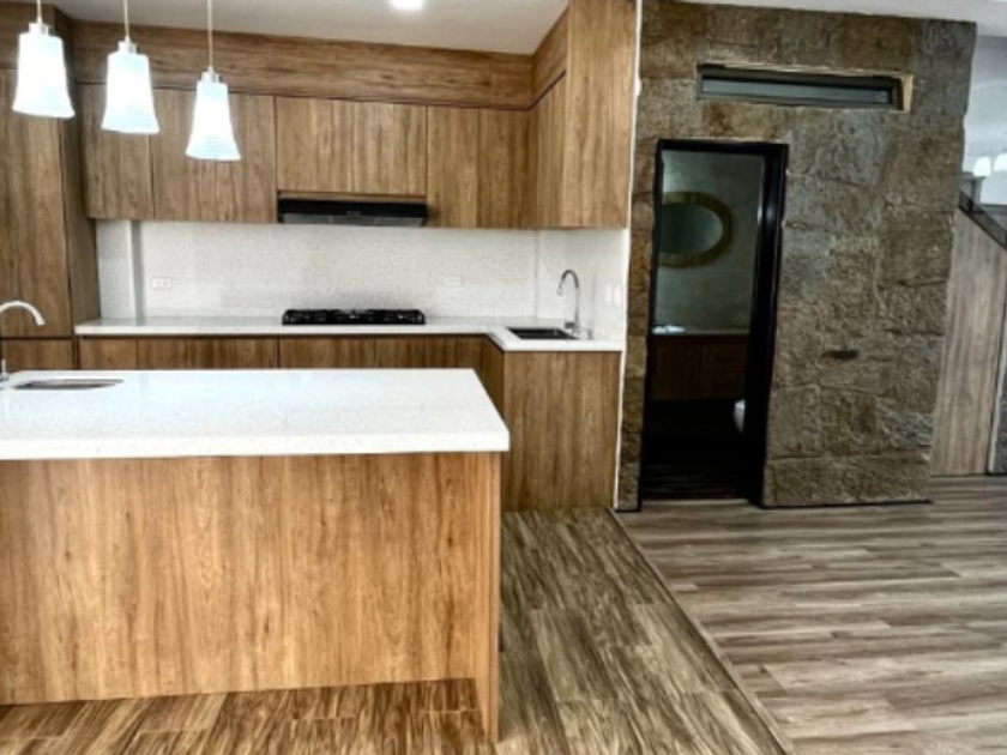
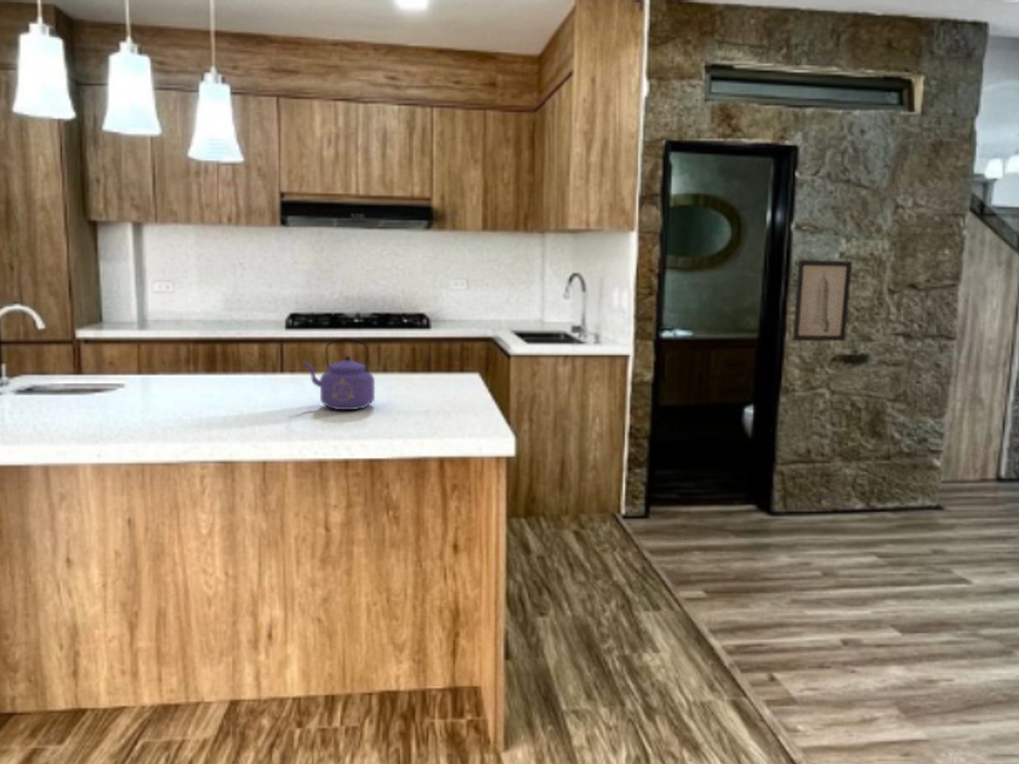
+ kettle [302,338,376,411]
+ wall art [791,258,853,342]
